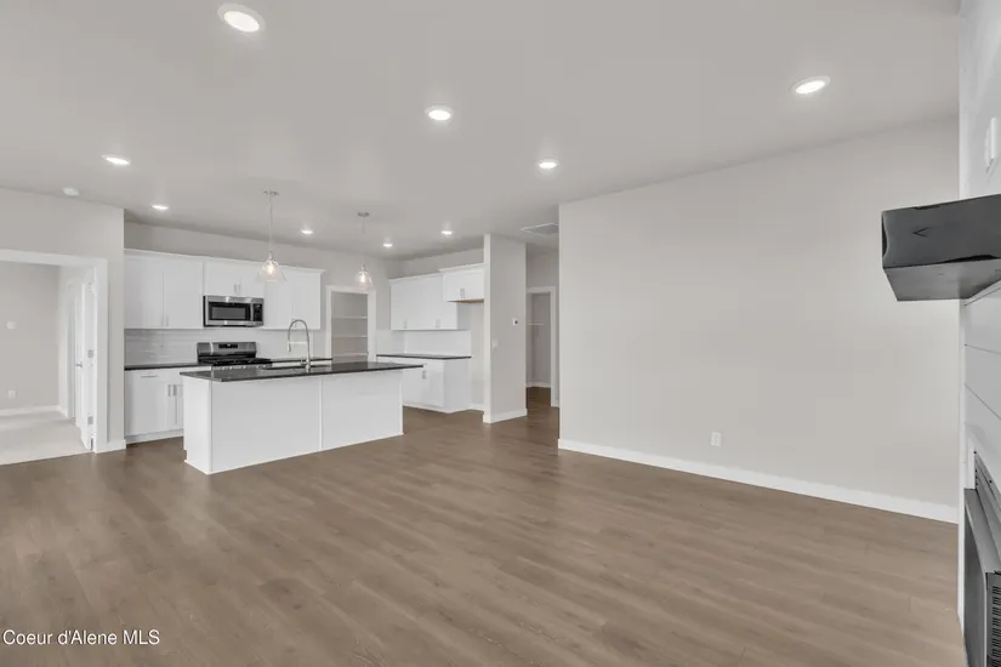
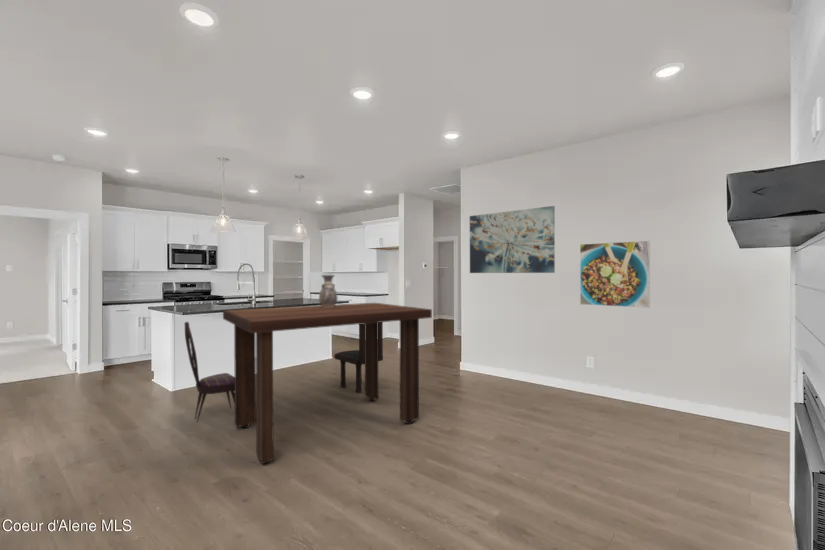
+ vase [318,274,339,308]
+ dining table [222,302,433,465]
+ wall art [469,205,556,274]
+ dining chair [333,322,384,394]
+ dining chair [183,321,235,423]
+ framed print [579,240,651,309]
